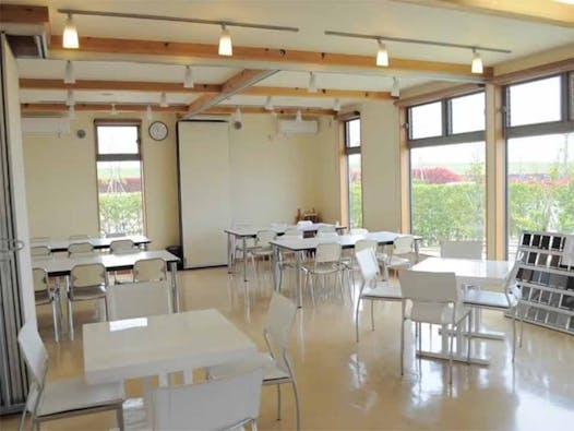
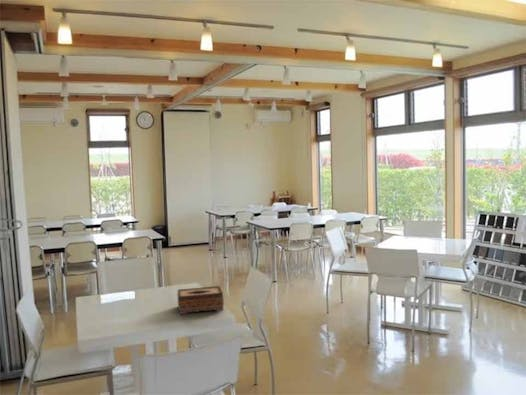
+ tissue box [176,285,225,315]
